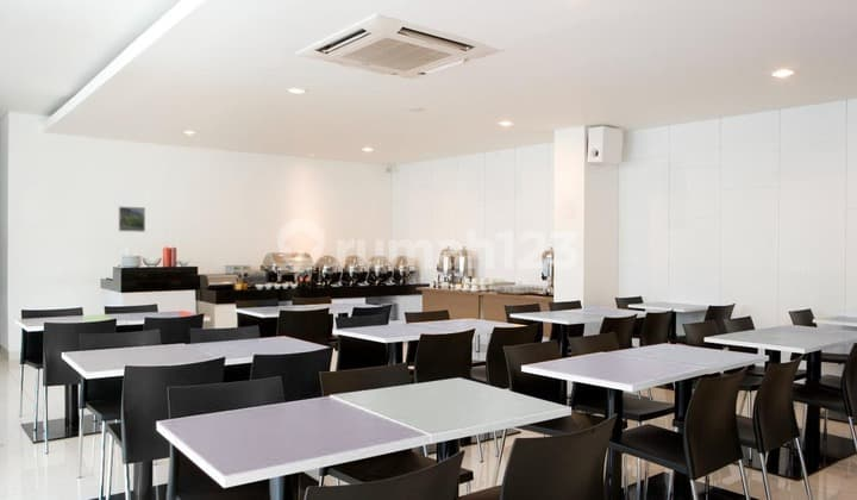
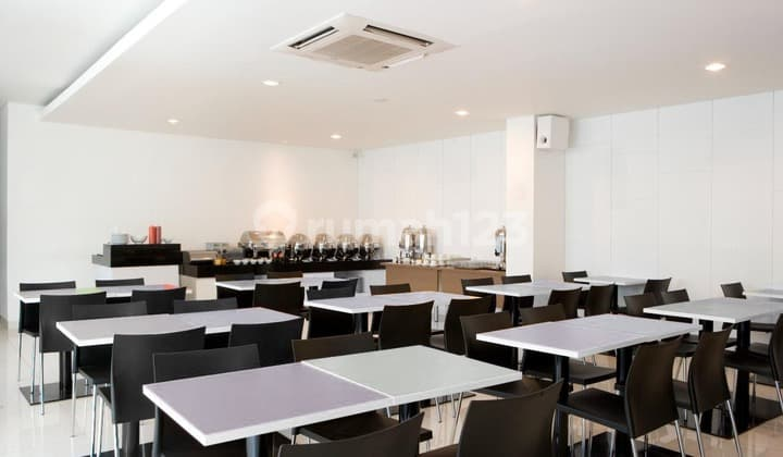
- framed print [118,206,146,233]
